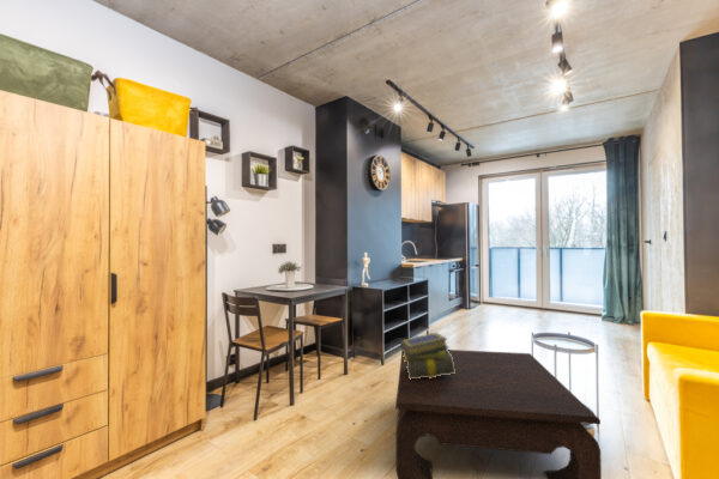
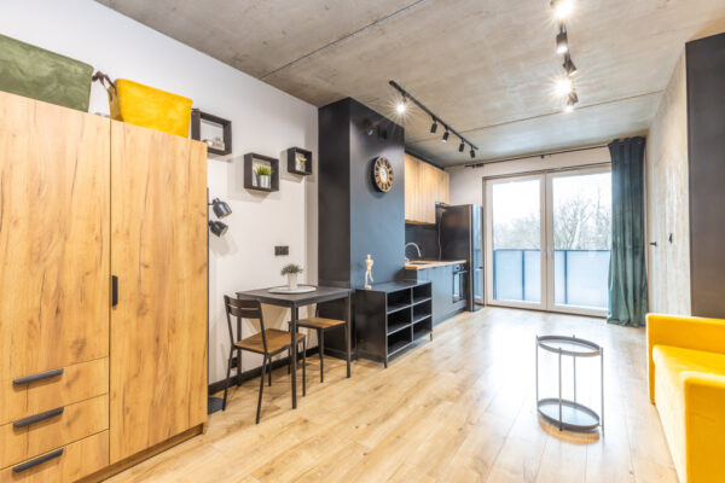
- stack of books [399,332,455,380]
- coffee table [394,348,603,479]
